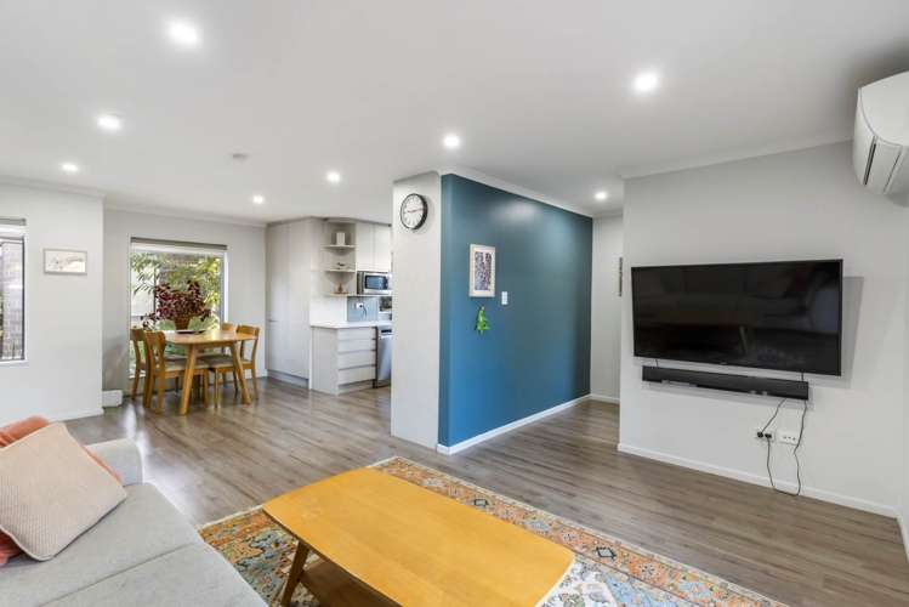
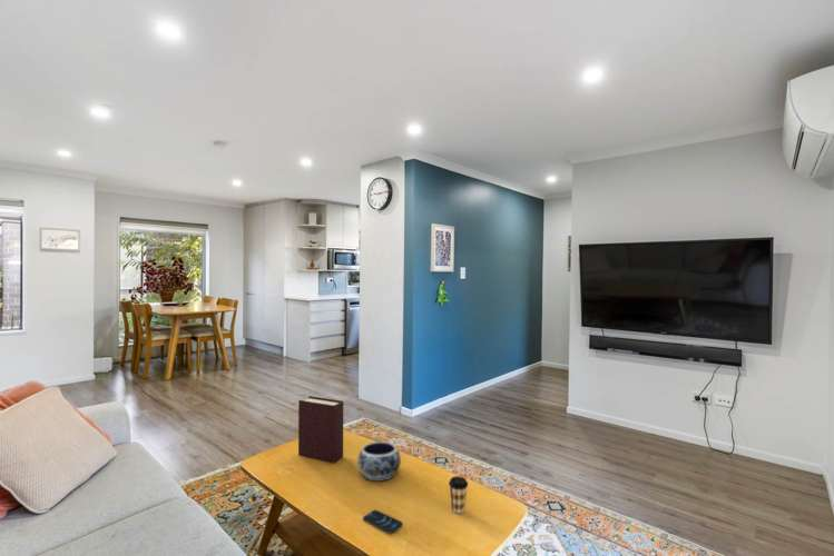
+ decorative bowl [356,440,402,483]
+ coffee cup [448,475,469,515]
+ bible [297,395,344,464]
+ smartphone [362,509,403,534]
